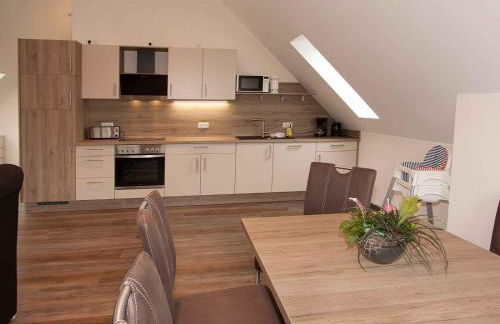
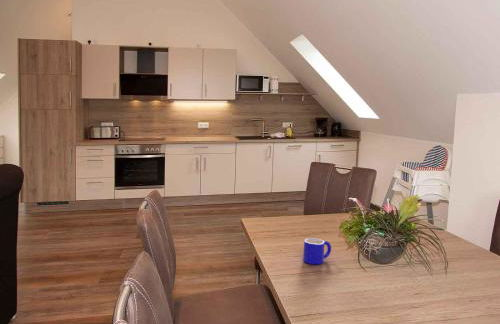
+ mug [302,237,332,265]
